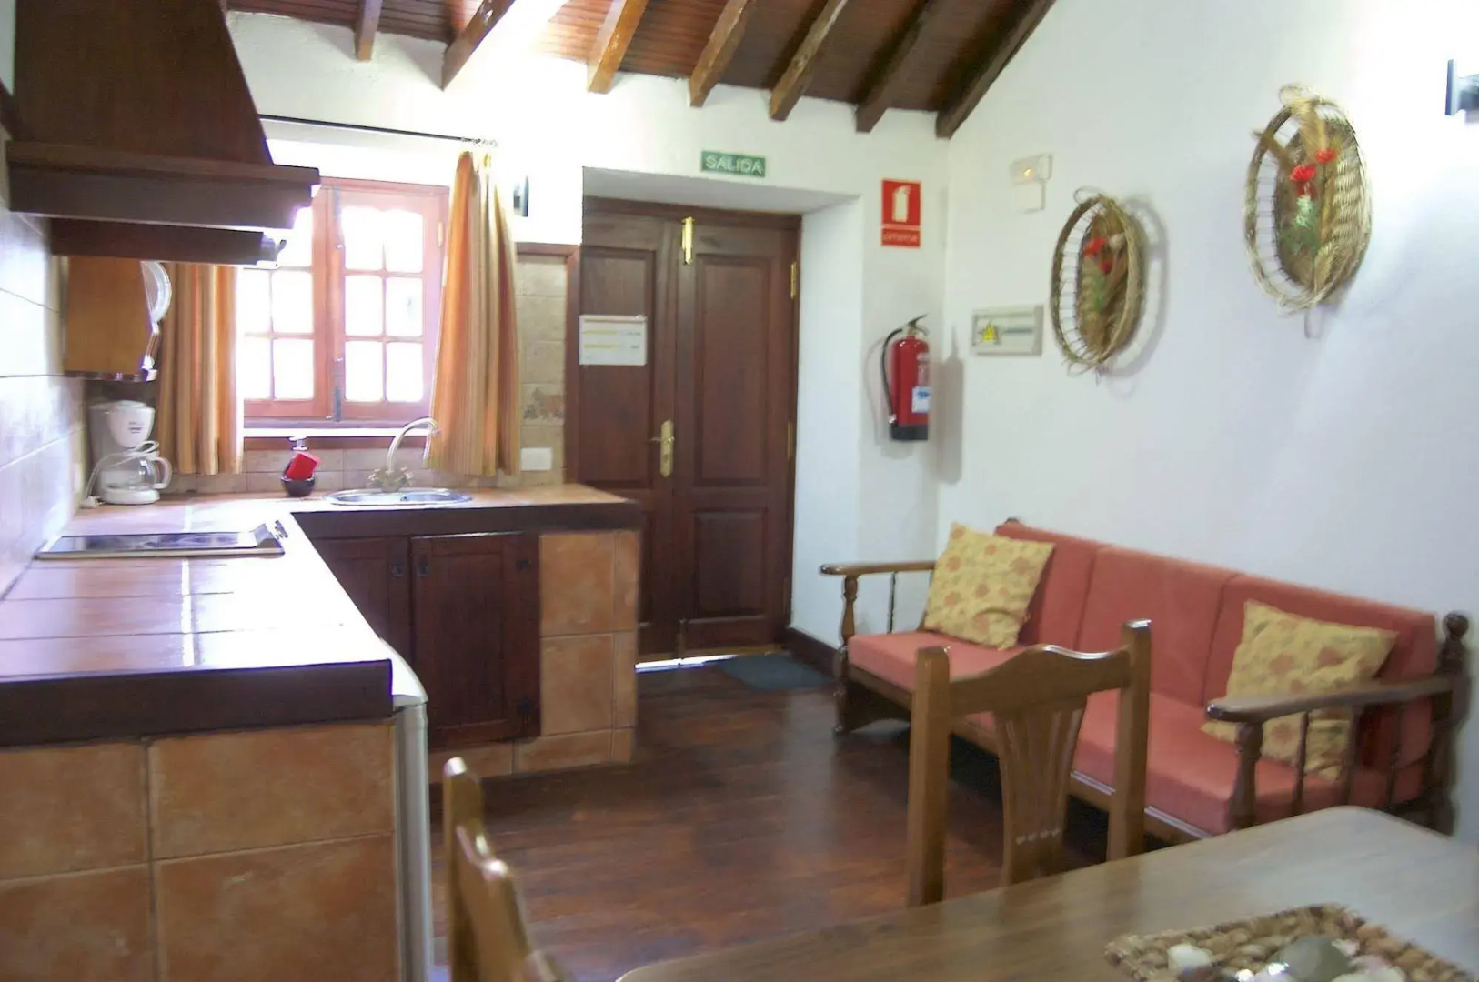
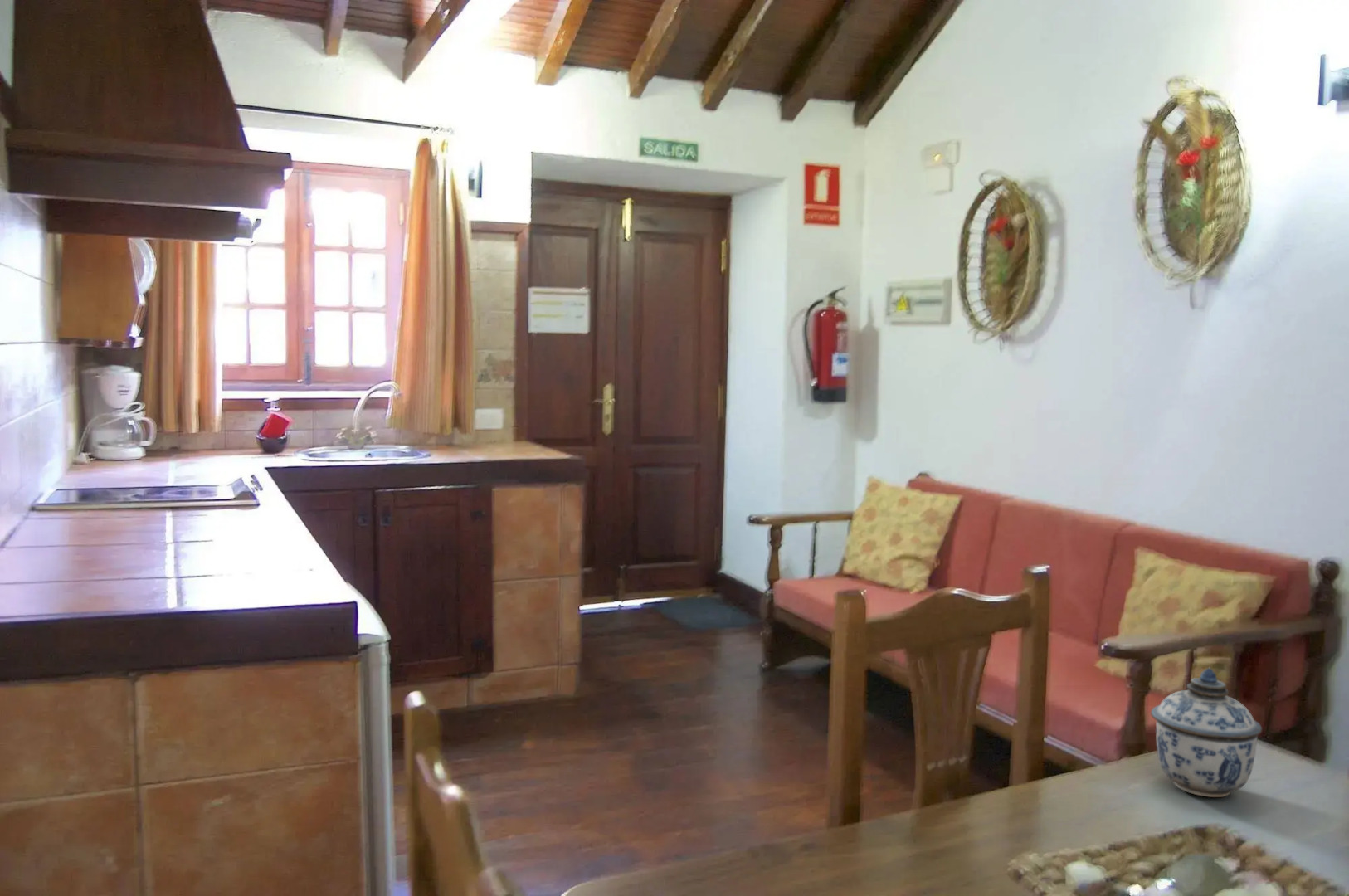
+ lidded jar [1150,666,1263,798]
